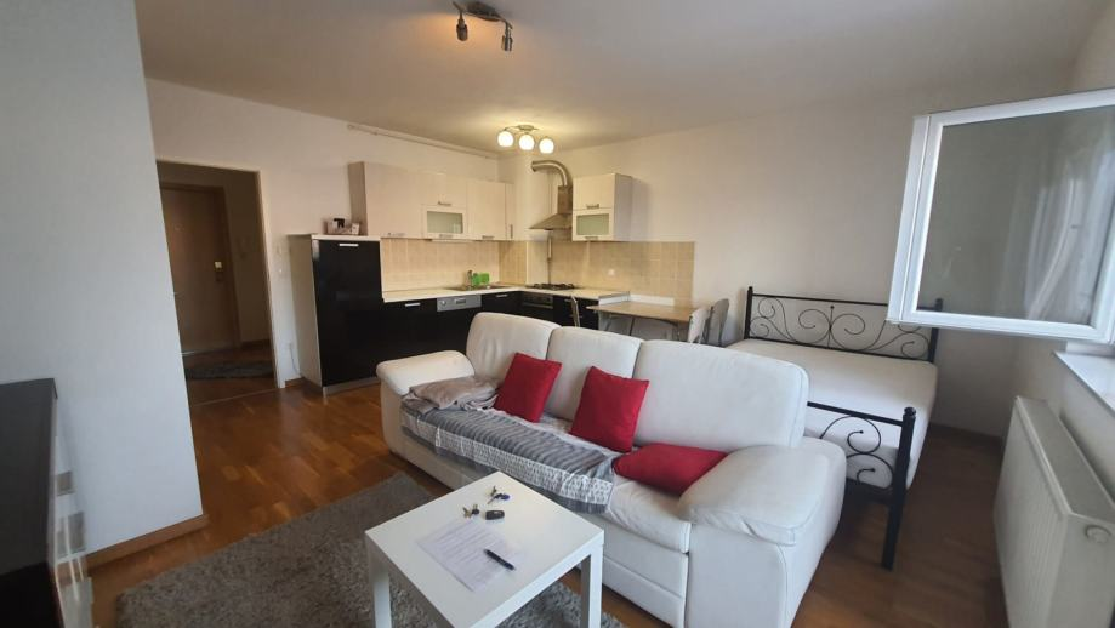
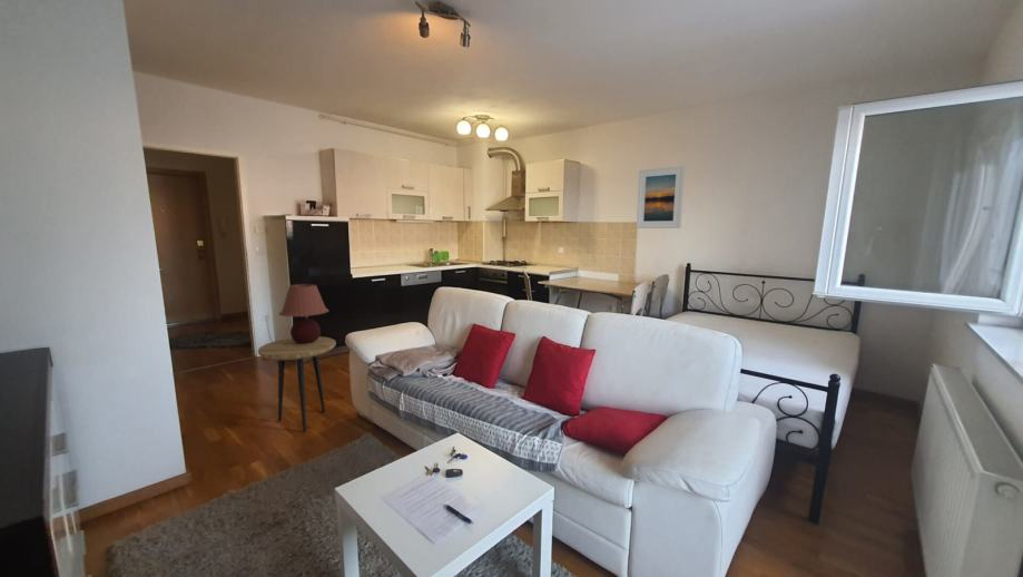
+ side table [257,335,337,433]
+ table lamp [278,283,329,343]
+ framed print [636,165,686,229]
